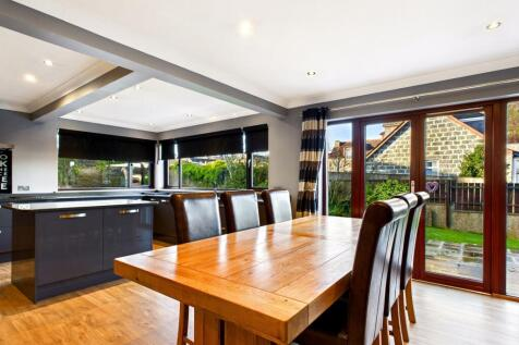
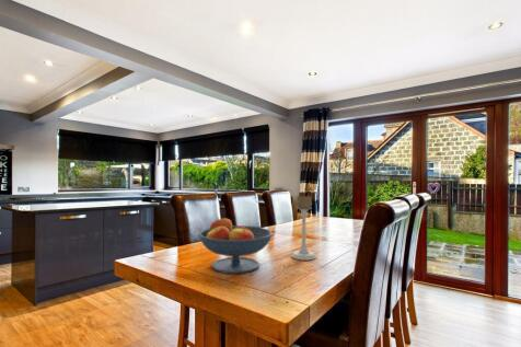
+ candle holder [290,195,317,262]
+ fruit bowl [197,217,274,275]
